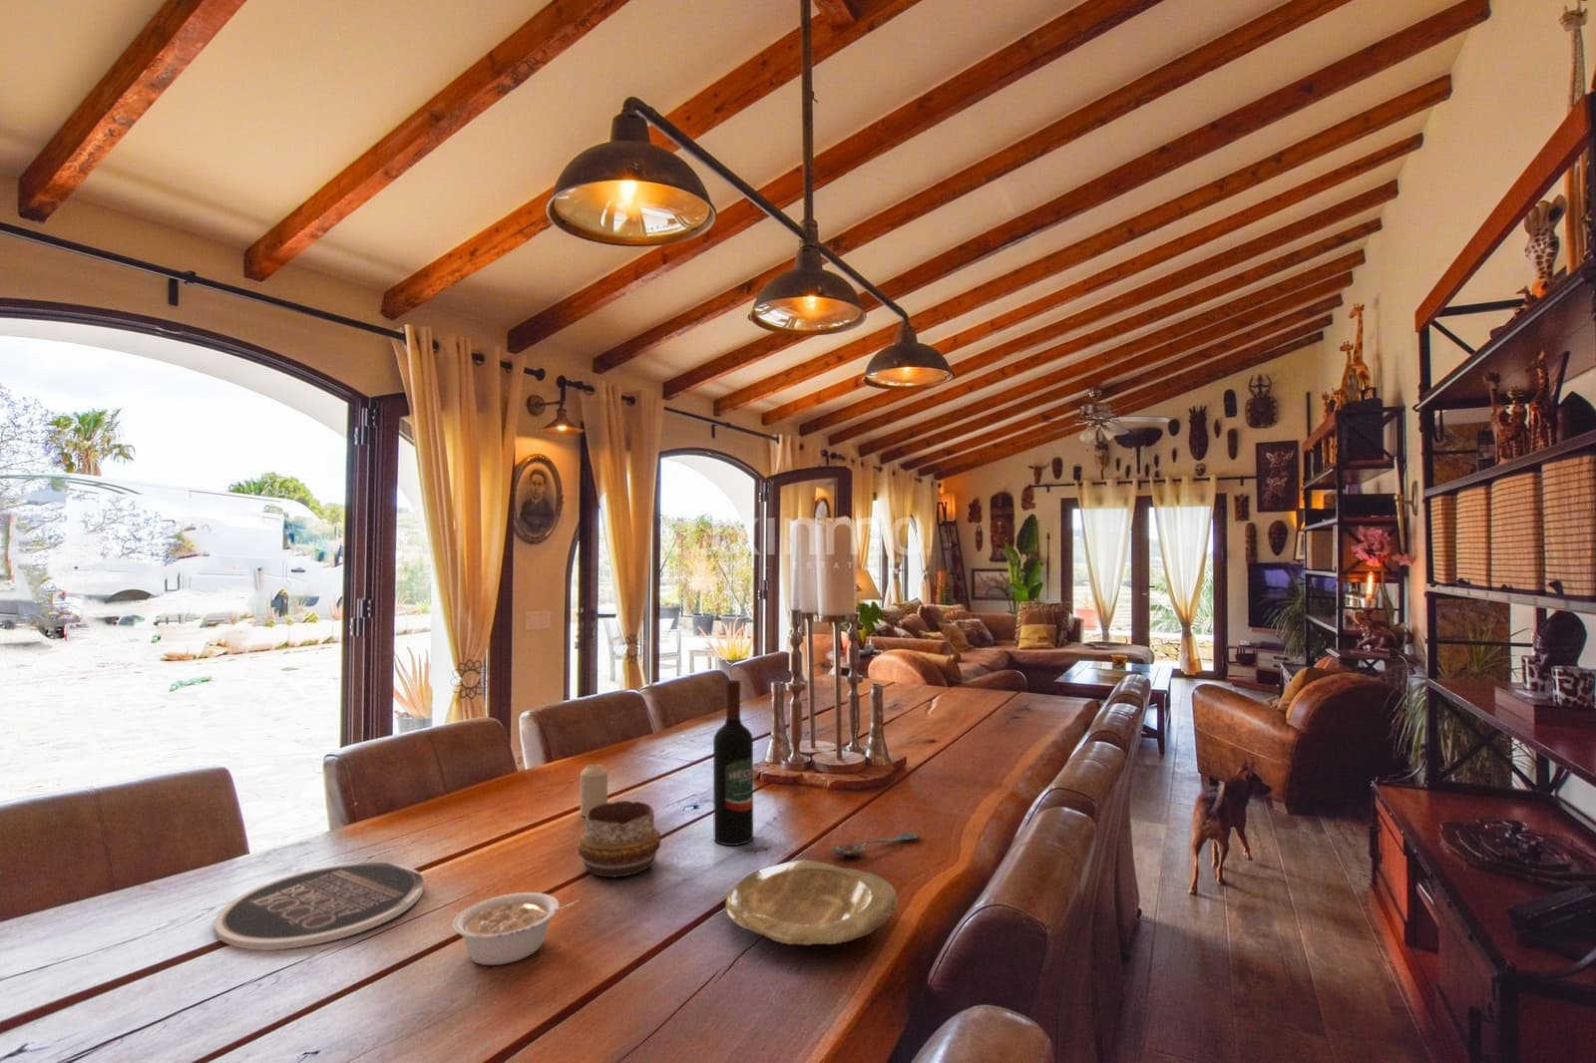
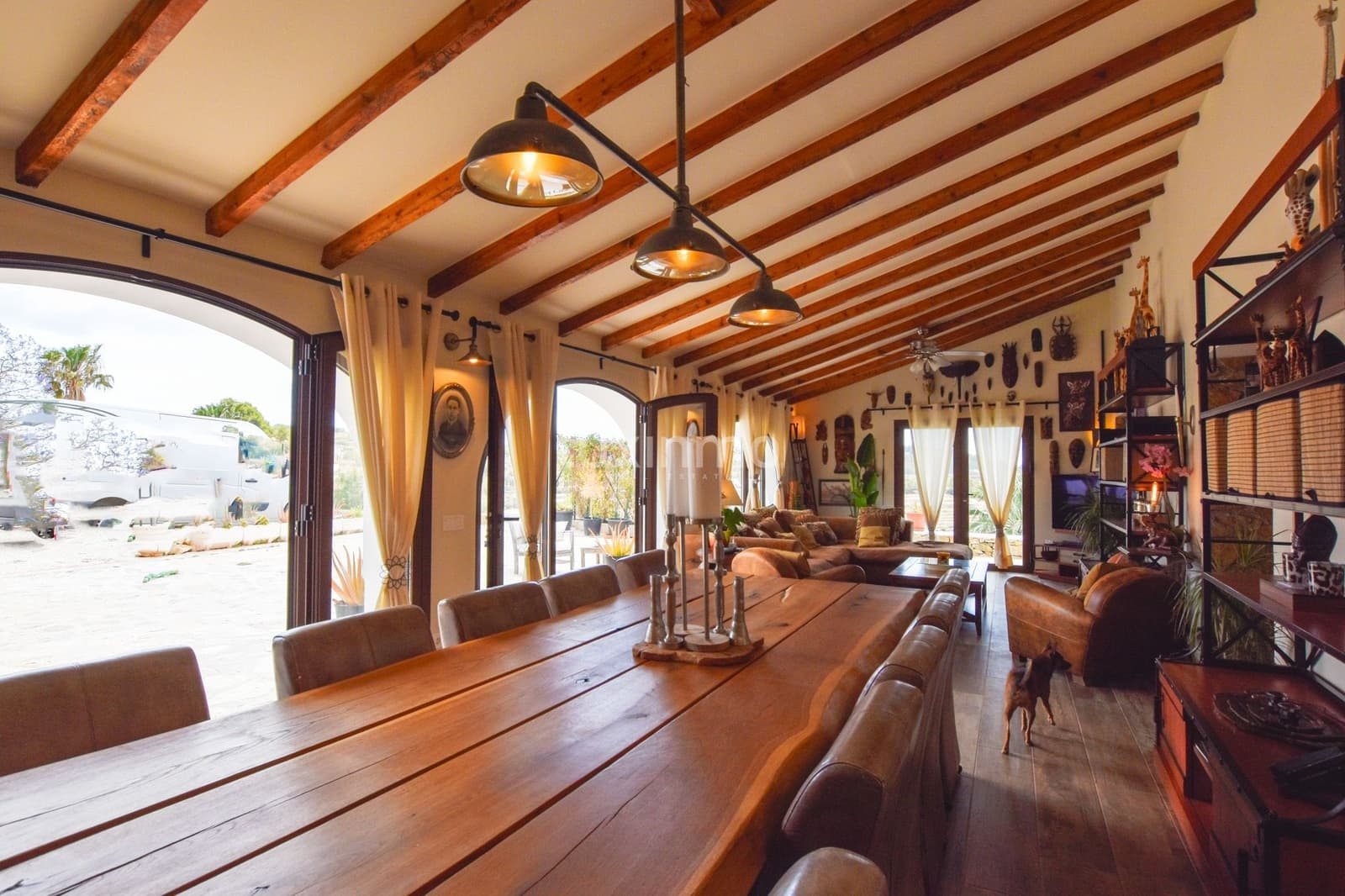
- plate [724,860,898,947]
- wine bottle [712,679,755,847]
- legume [451,891,579,966]
- decorative bowl [578,800,661,878]
- candle [579,763,609,817]
- plate [214,861,424,951]
- spoon [829,832,921,858]
